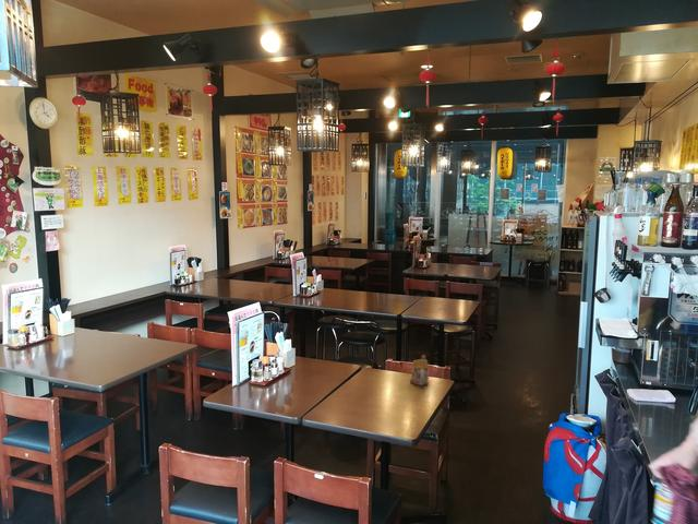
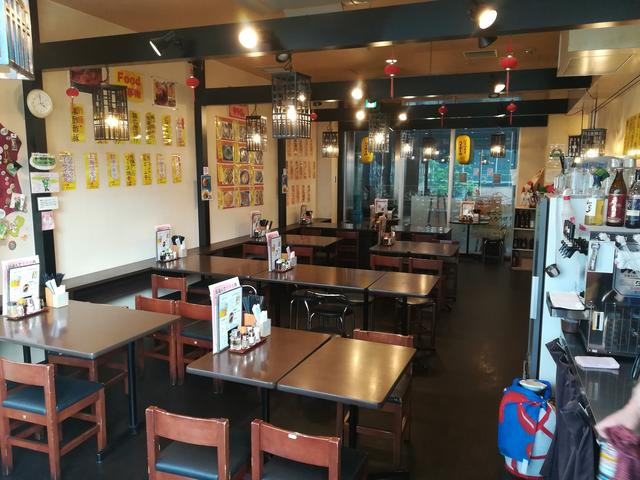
- teapot [409,354,430,386]
